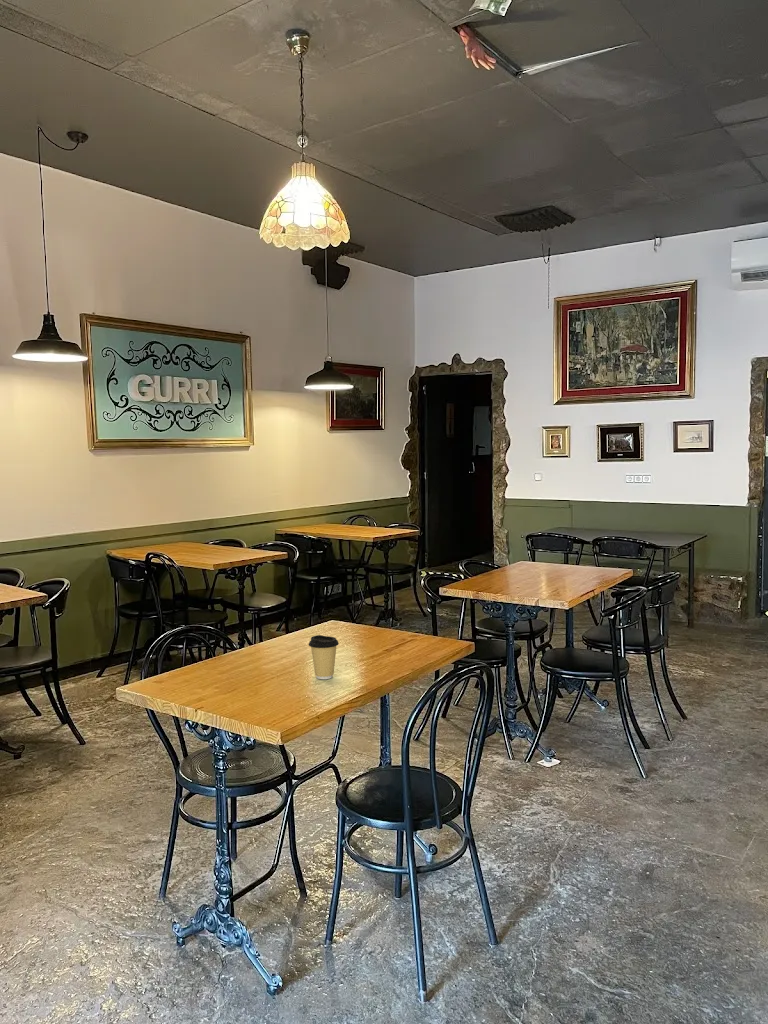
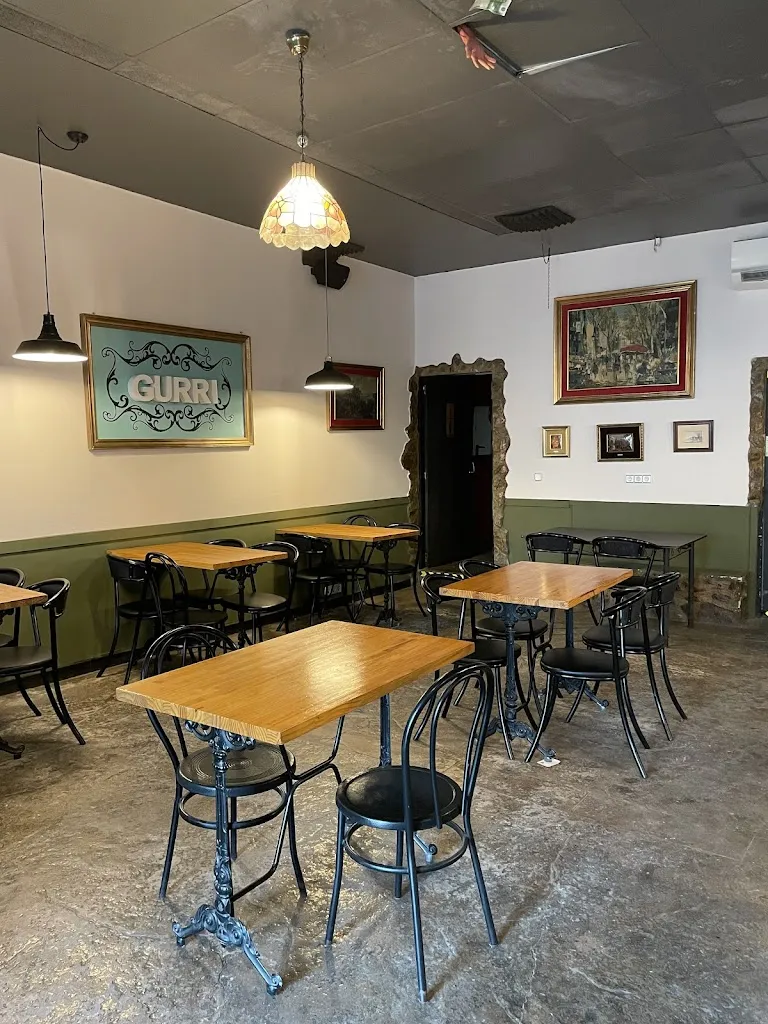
- coffee cup [308,634,340,680]
